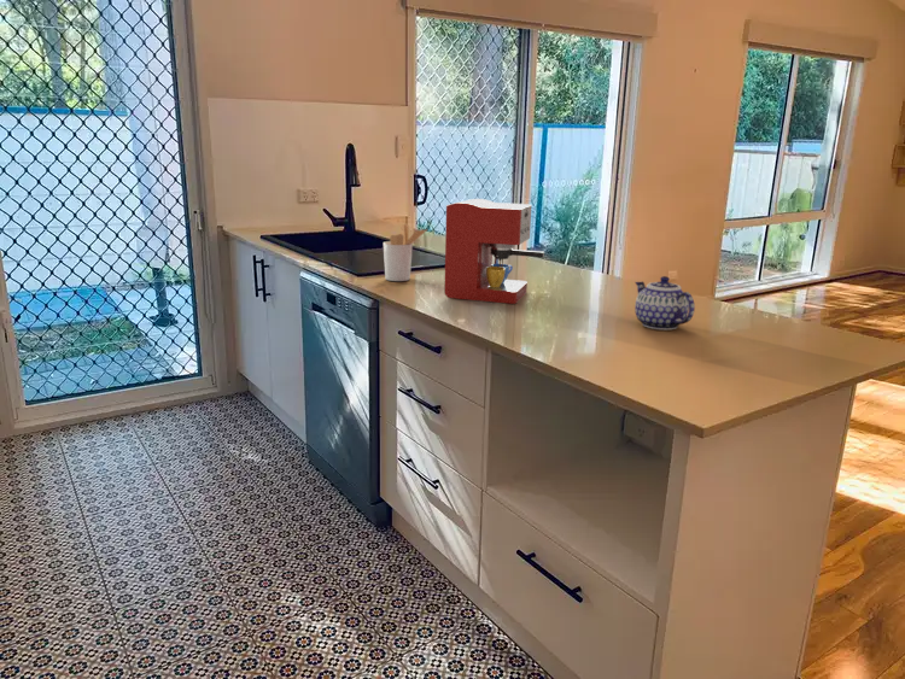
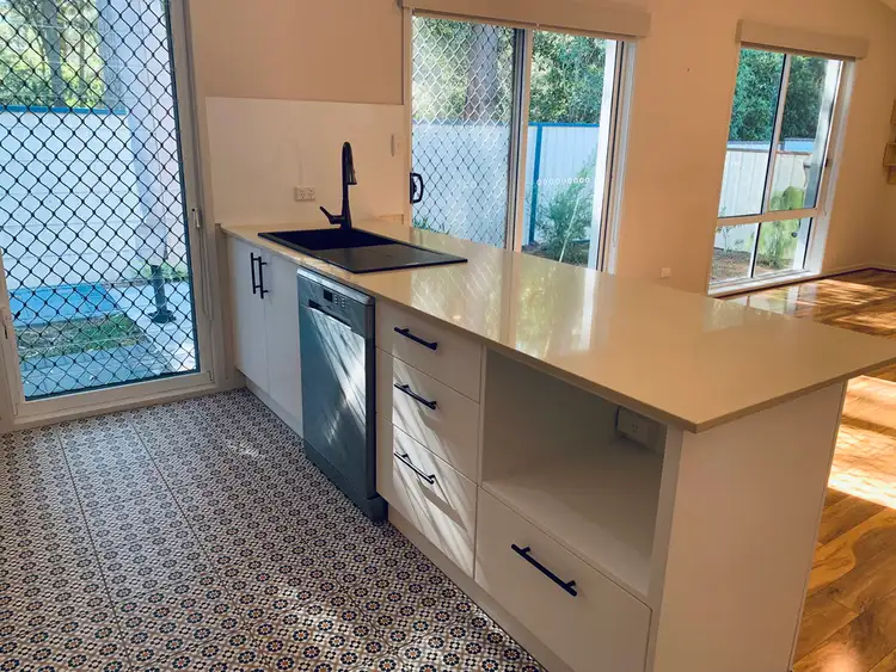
- coffee maker [443,198,545,305]
- utensil holder [383,222,428,282]
- teapot [634,275,696,332]
